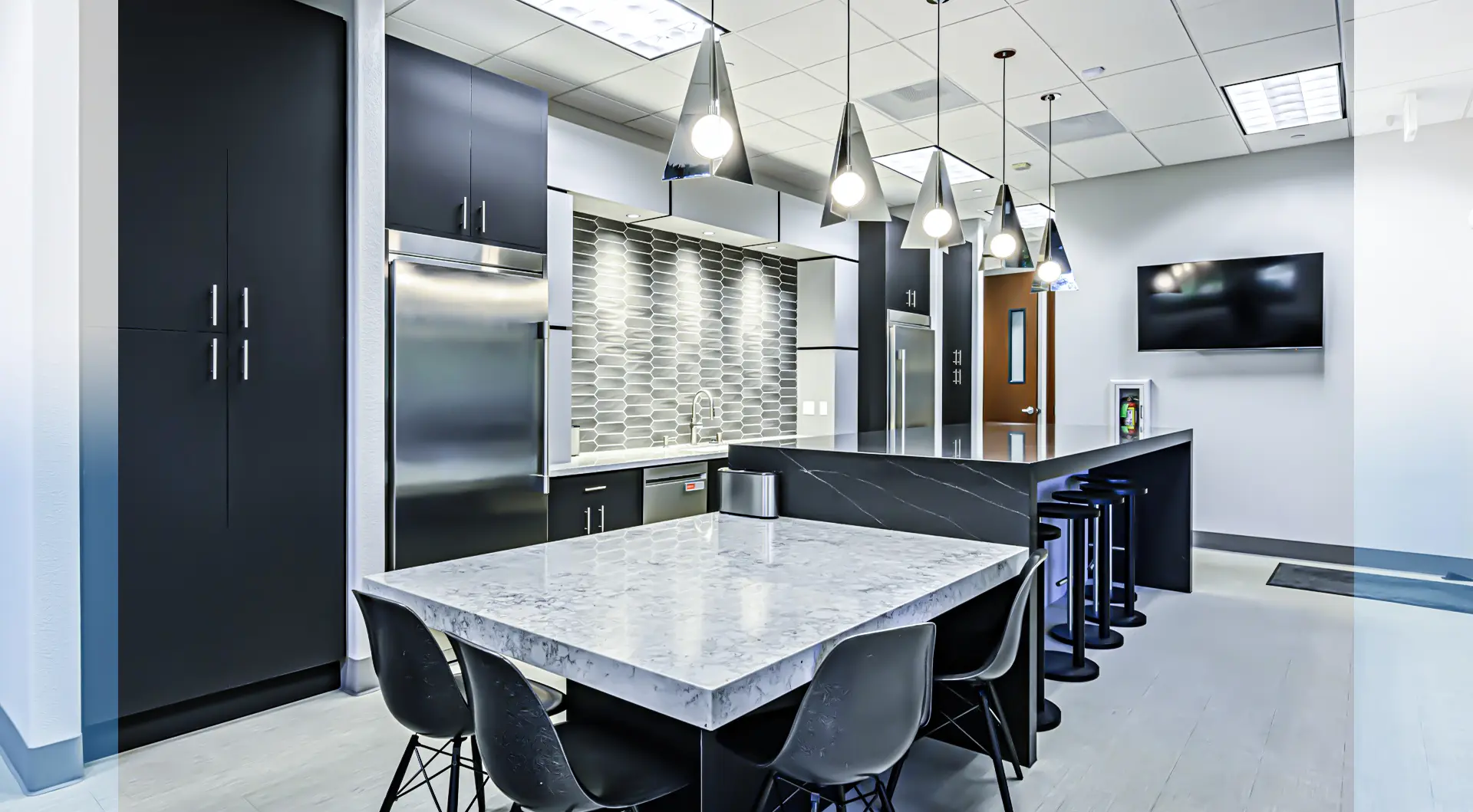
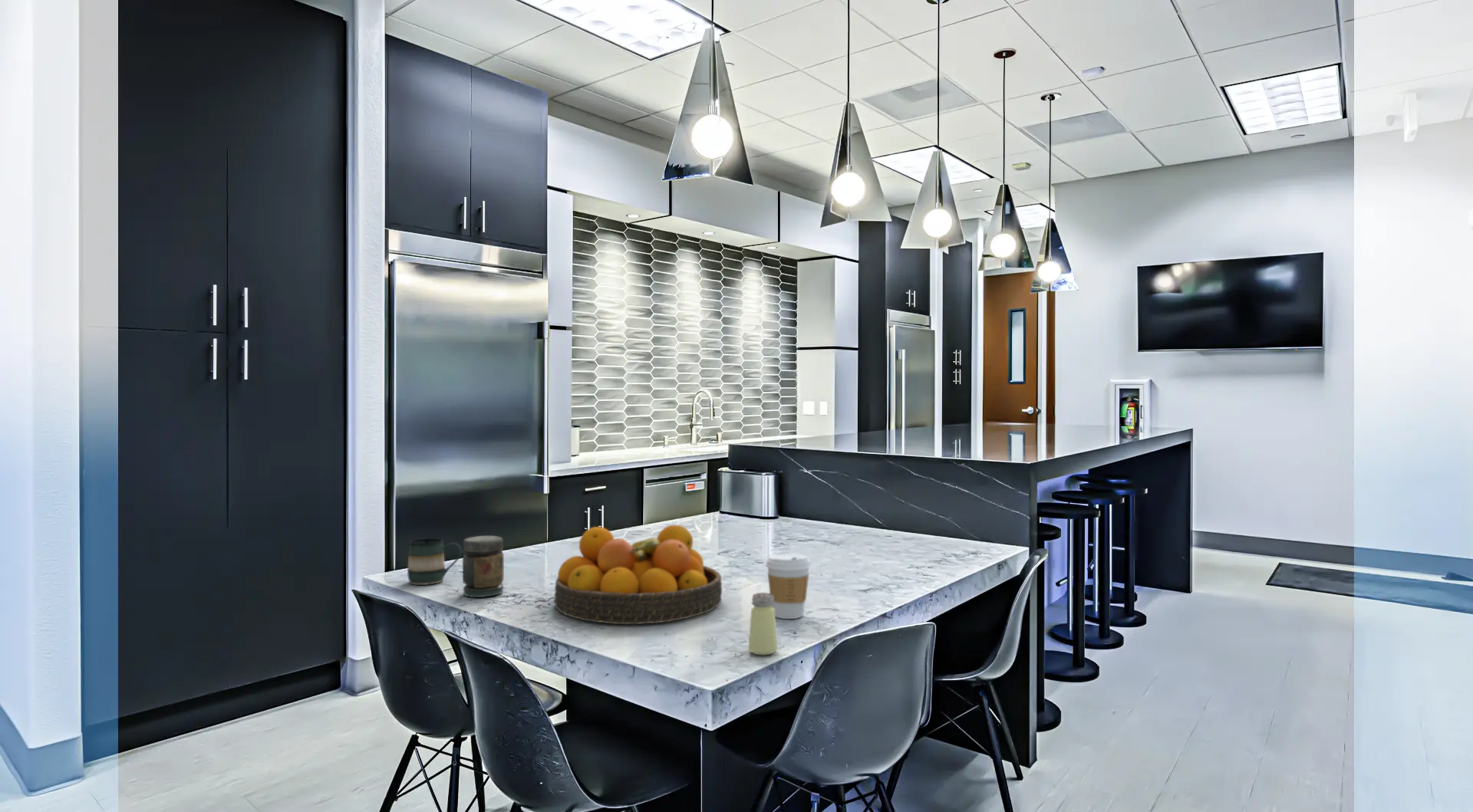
+ mug [407,537,463,586]
+ fruit bowl [554,524,723,625]
+ saltshaker [747,592,779,656]
+ coffee cup [766,553,811,620]
+ jar [462,535,505,598]
